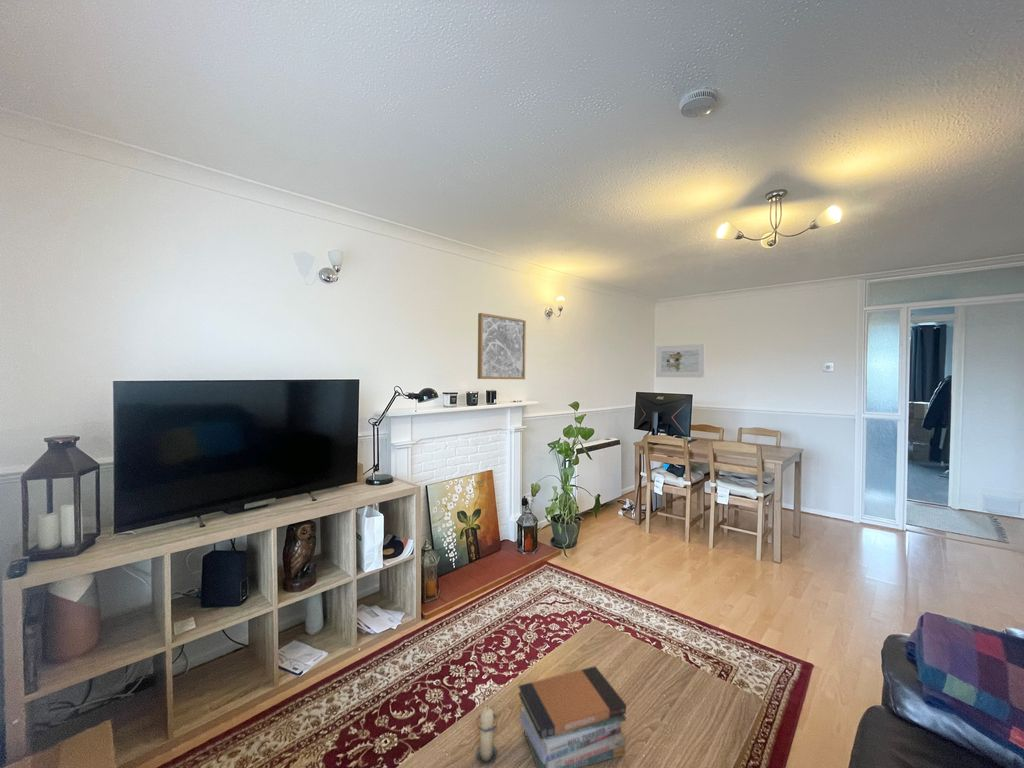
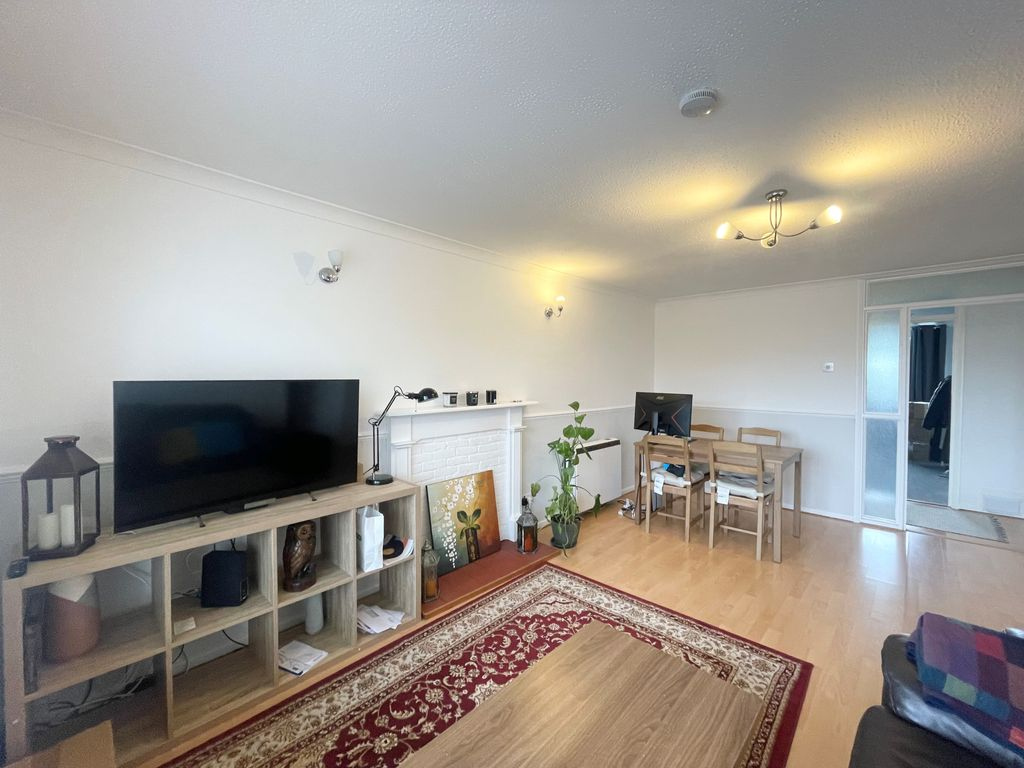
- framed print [655,343,706,378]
- book stack [517,665,627,768]
- candle [475,706,499,765]
- wall art [477,312,527,380]
